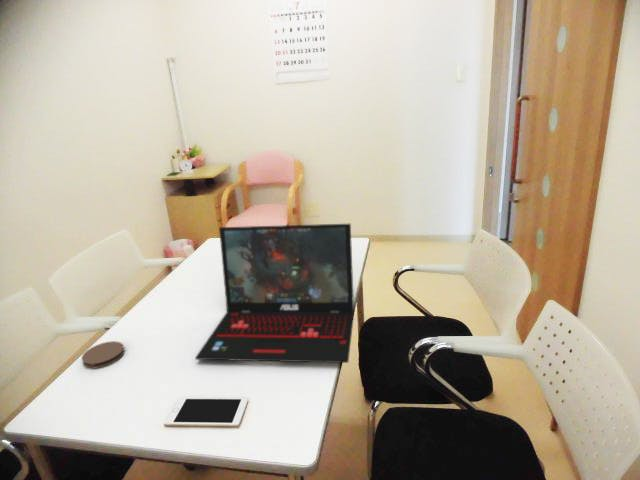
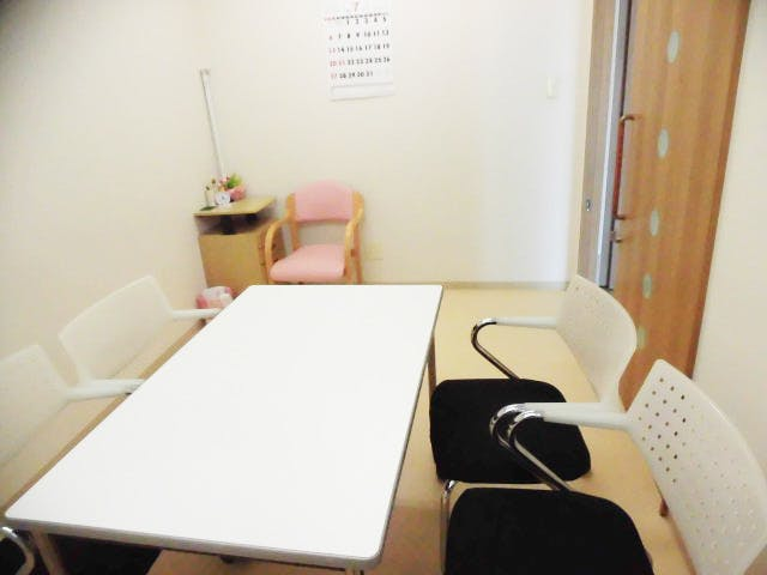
- laptop [194,223,355,364]
- cell phone [163,397,249,427]
- coaster [81,340,126,369]
